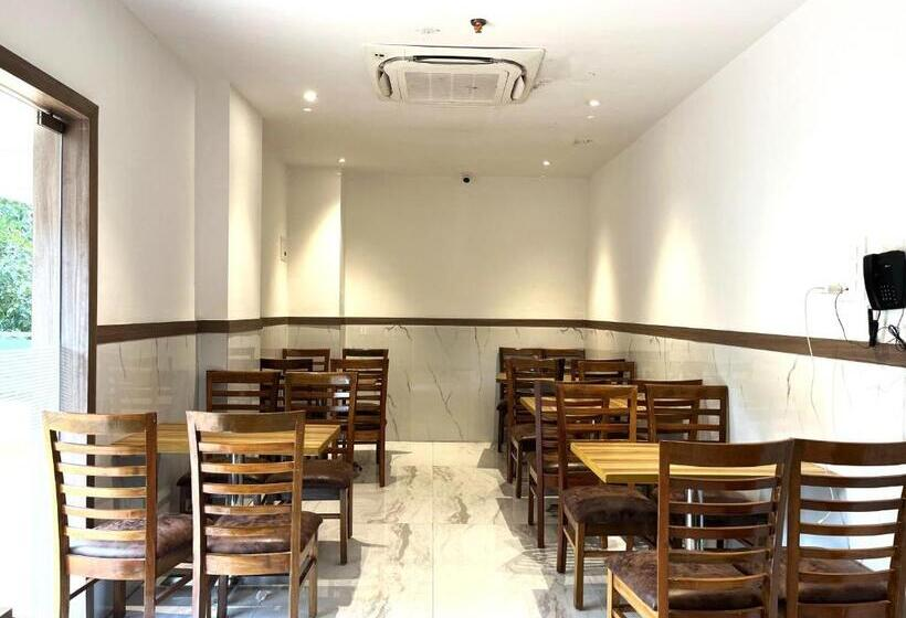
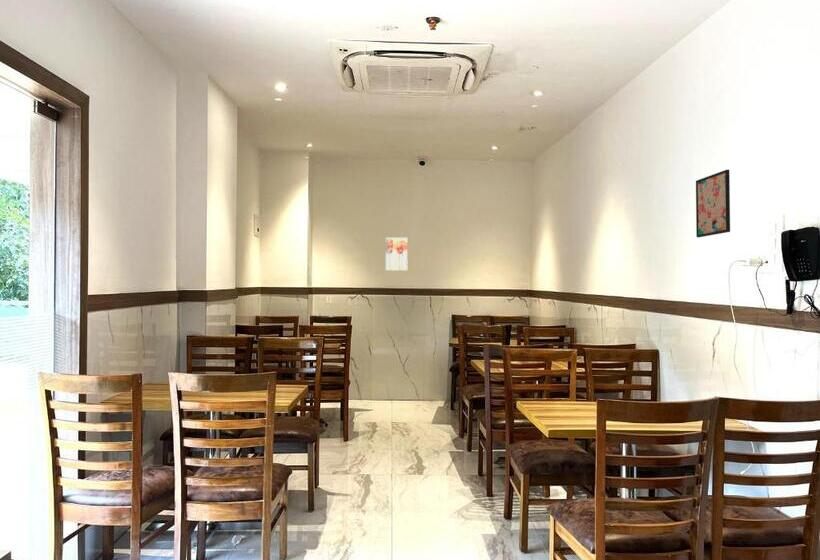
+ wall art [695,169,731,238]
+ wall art [385,237,409,272]
